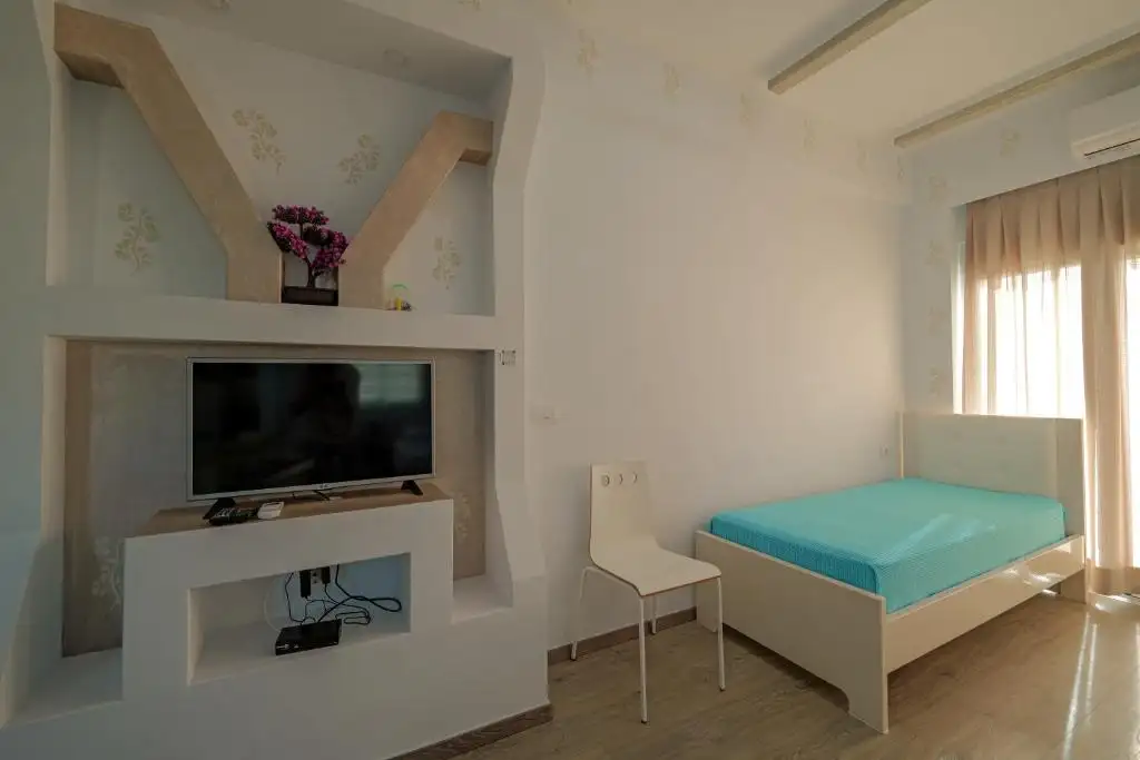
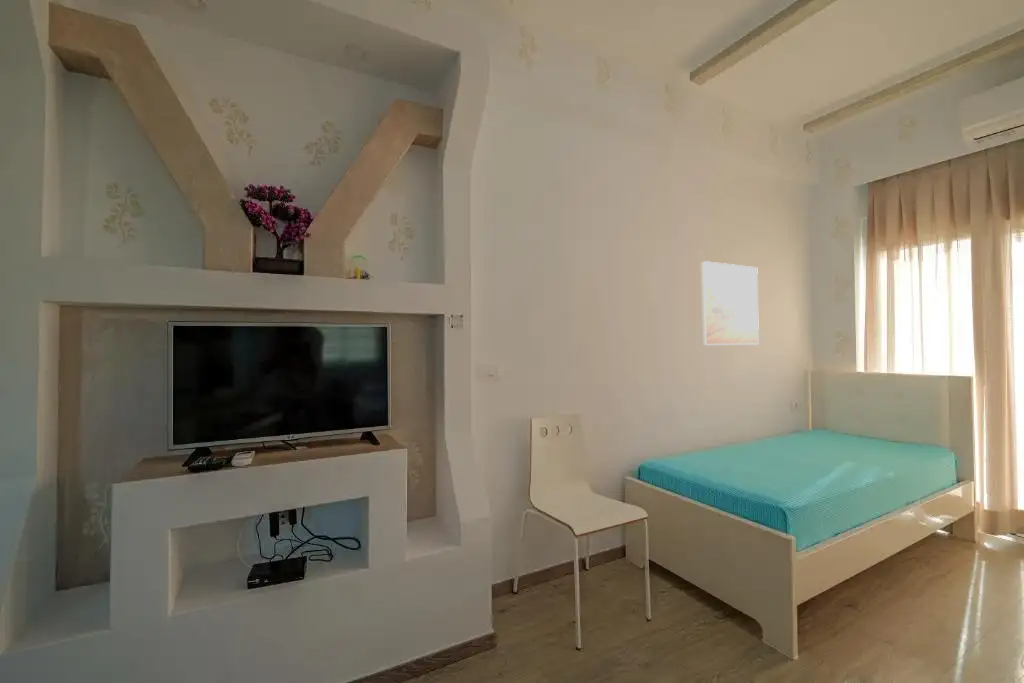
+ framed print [700,260,760,346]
